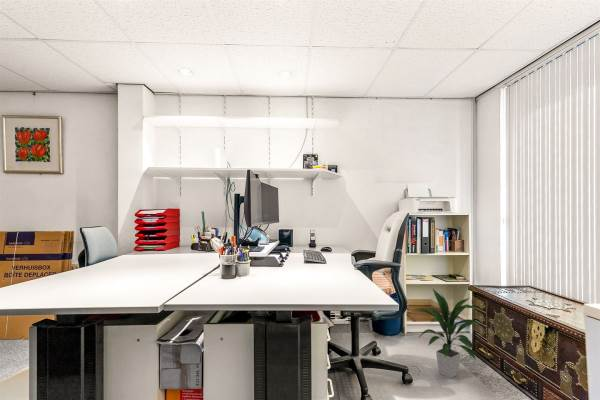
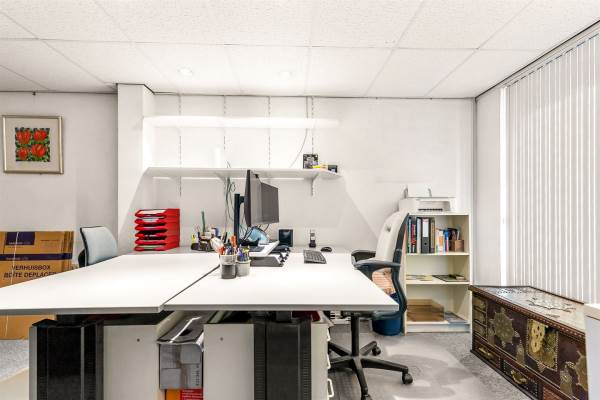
- indoor plant [416,288,484,379]
